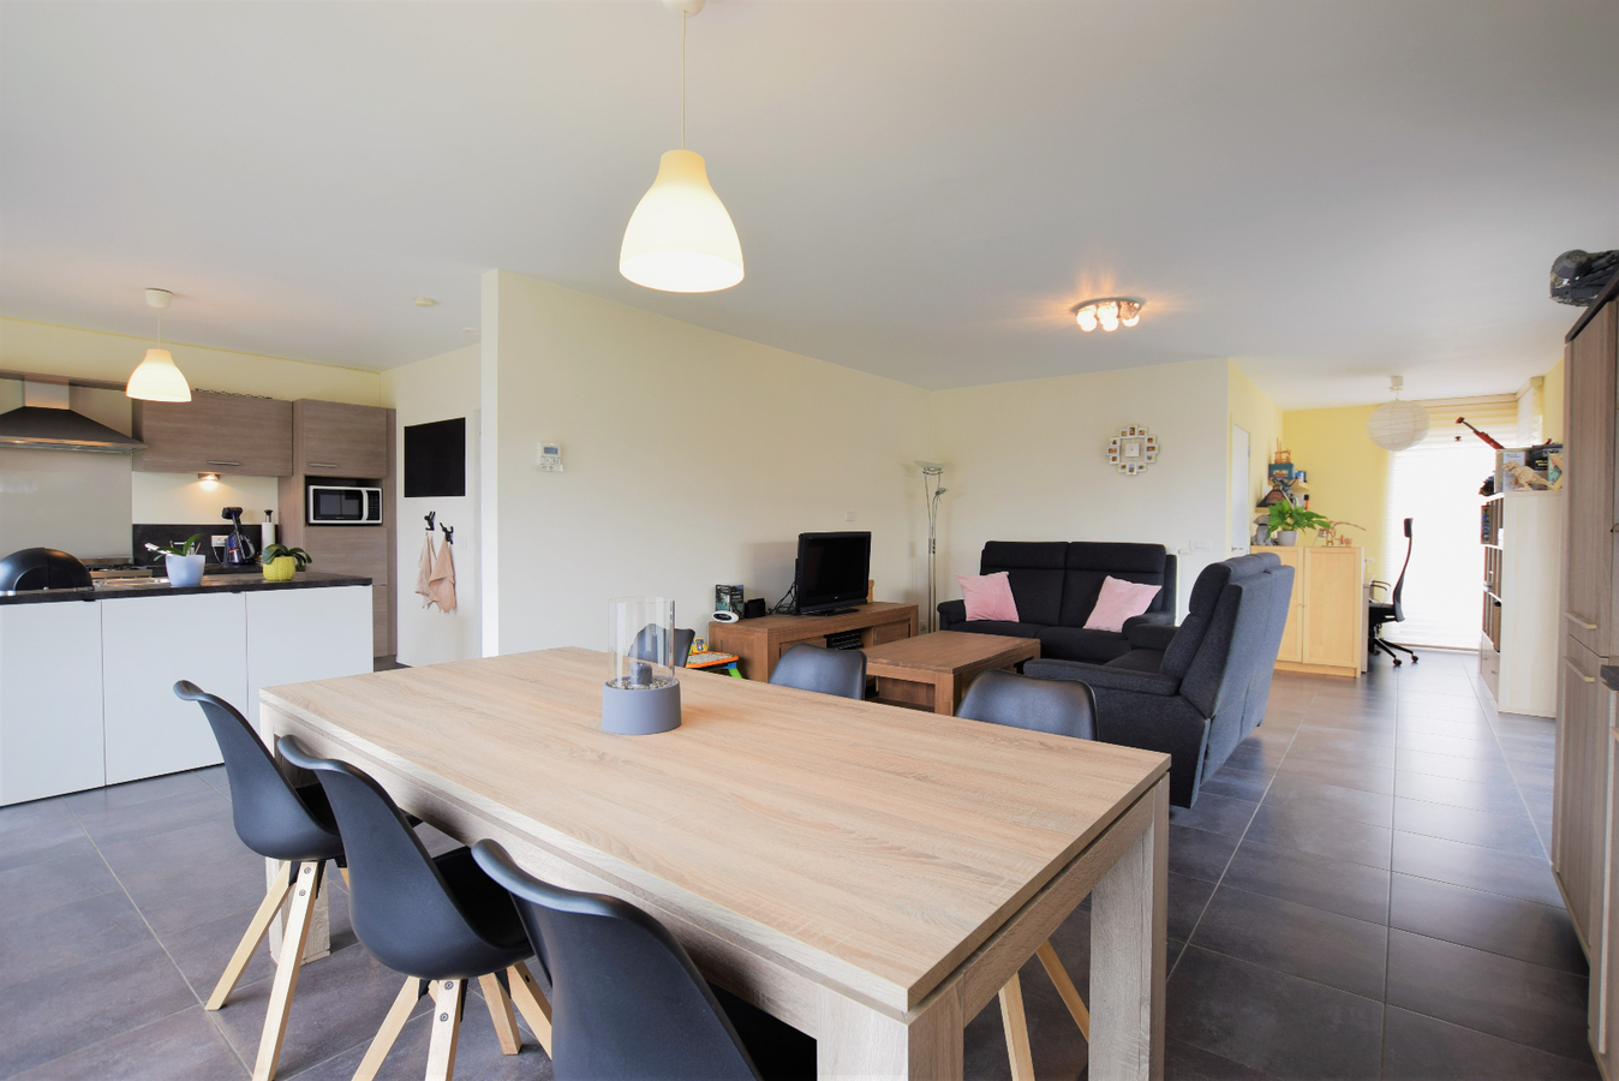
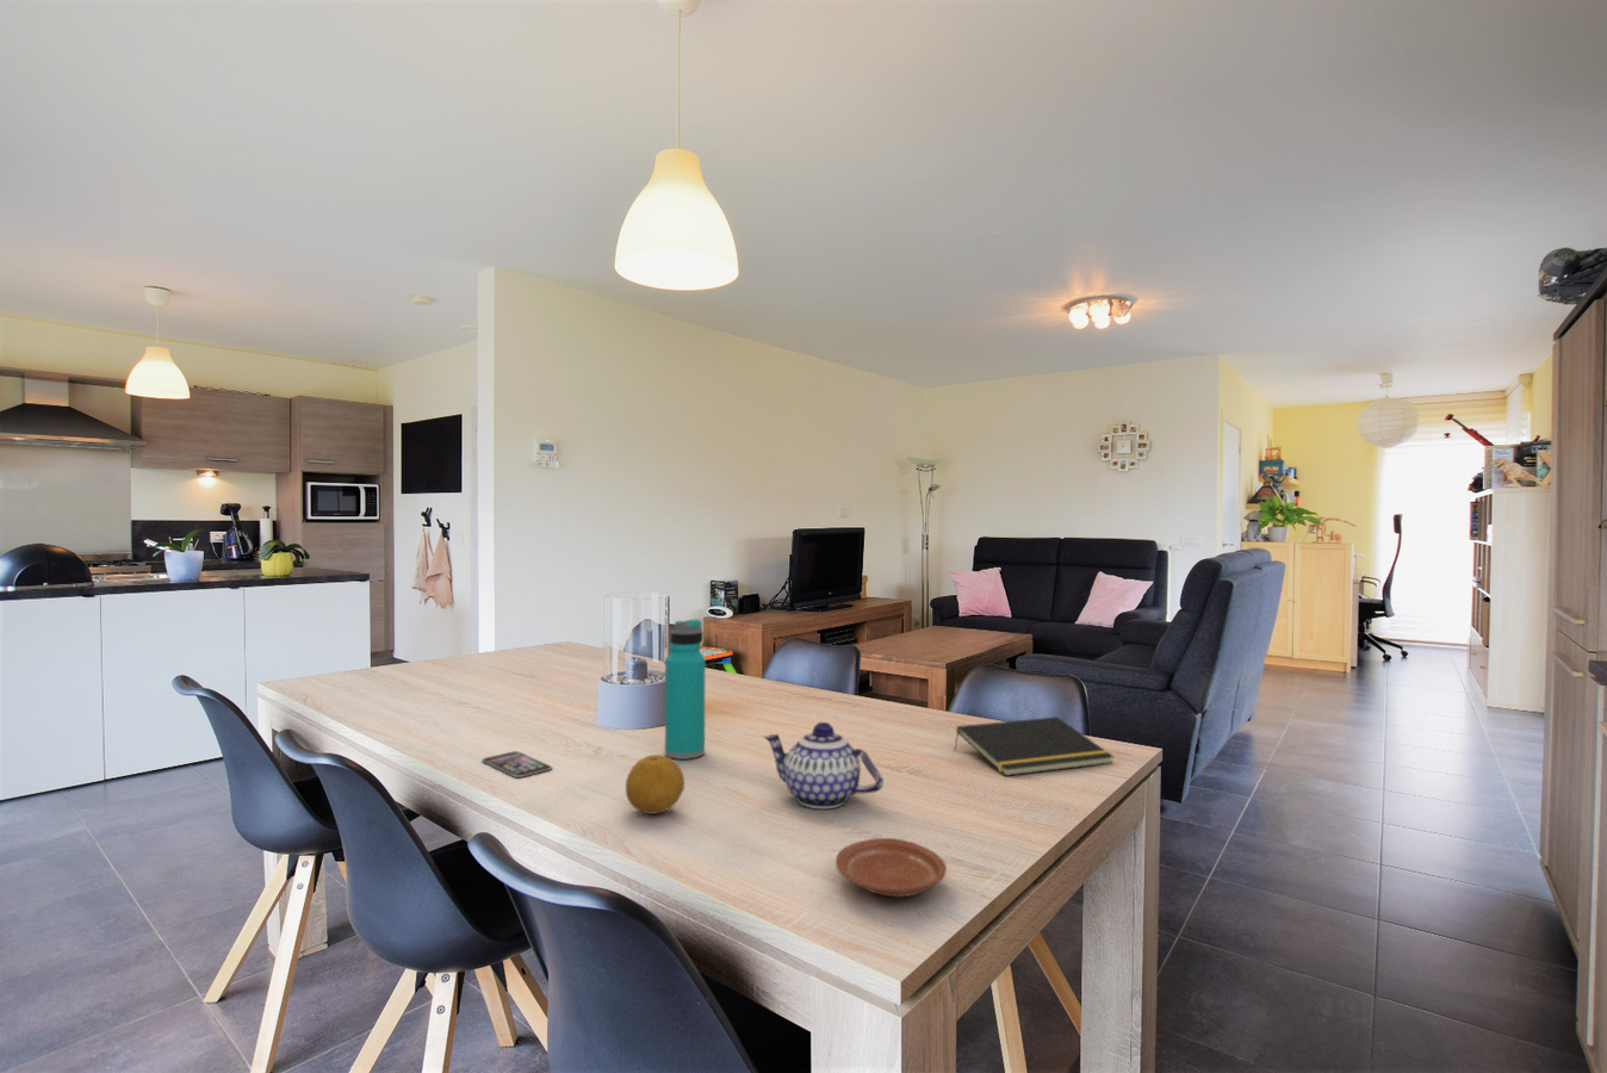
+ teapot [762,721,885,810]
+ notepad [952,715,1116,777]
+ water bottle [665,618,707,760]
+ plate [835,837,947,898]
+ smartphone [481,750,553,778]
+ fruit [625,753,685,816]
